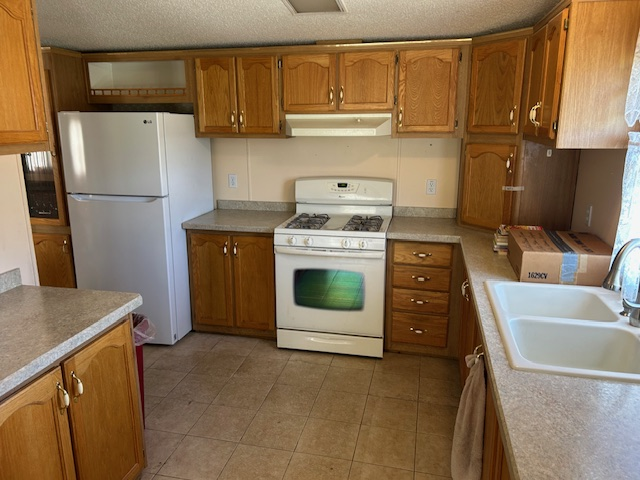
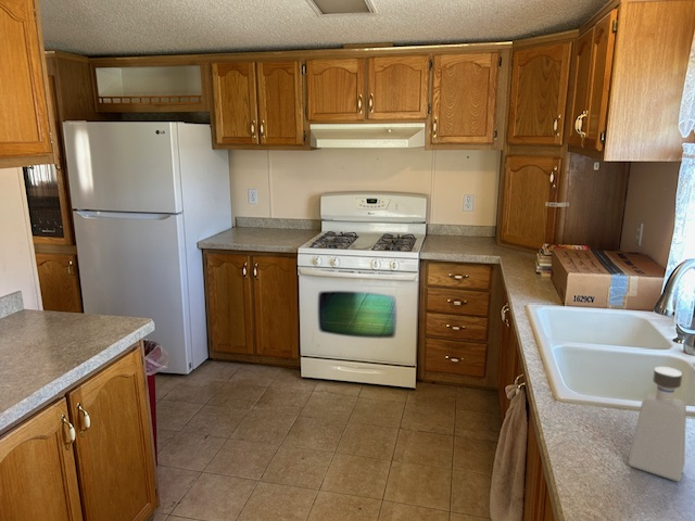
+ soap dispenser [627,366,687,483]
